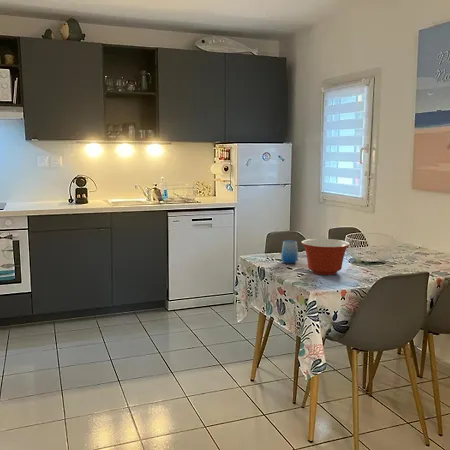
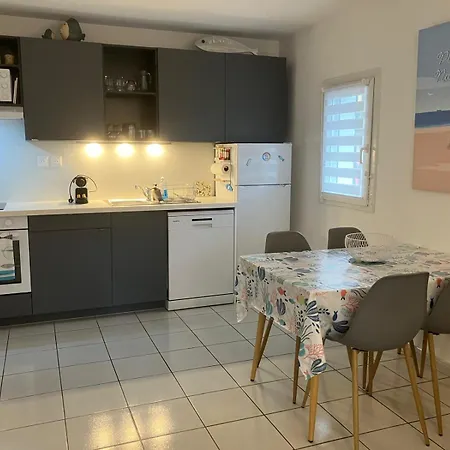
- mixing bowl [301,238,351,276]
- cup [280,239,299,264]
